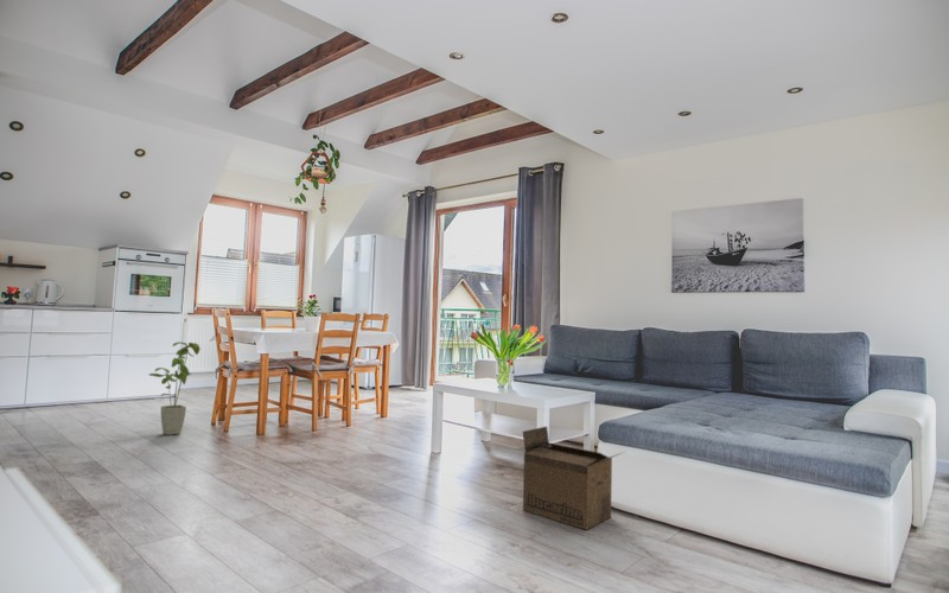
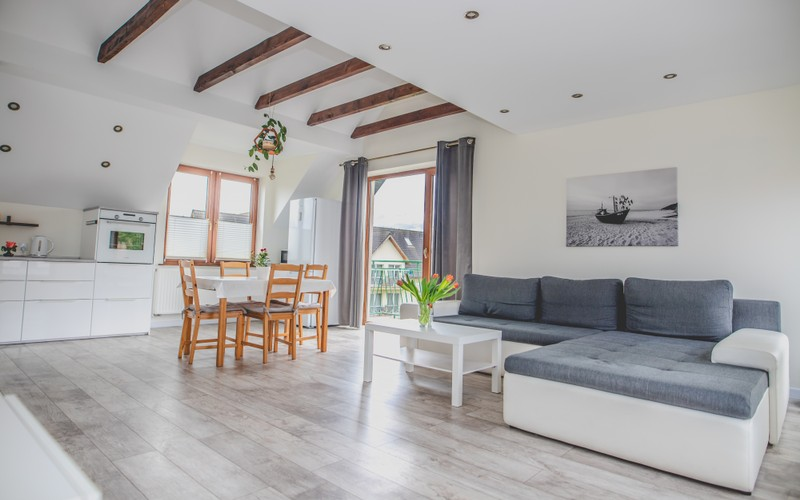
- house plant [148,340,202,436]
- cardboard box [522,426,625,531]
